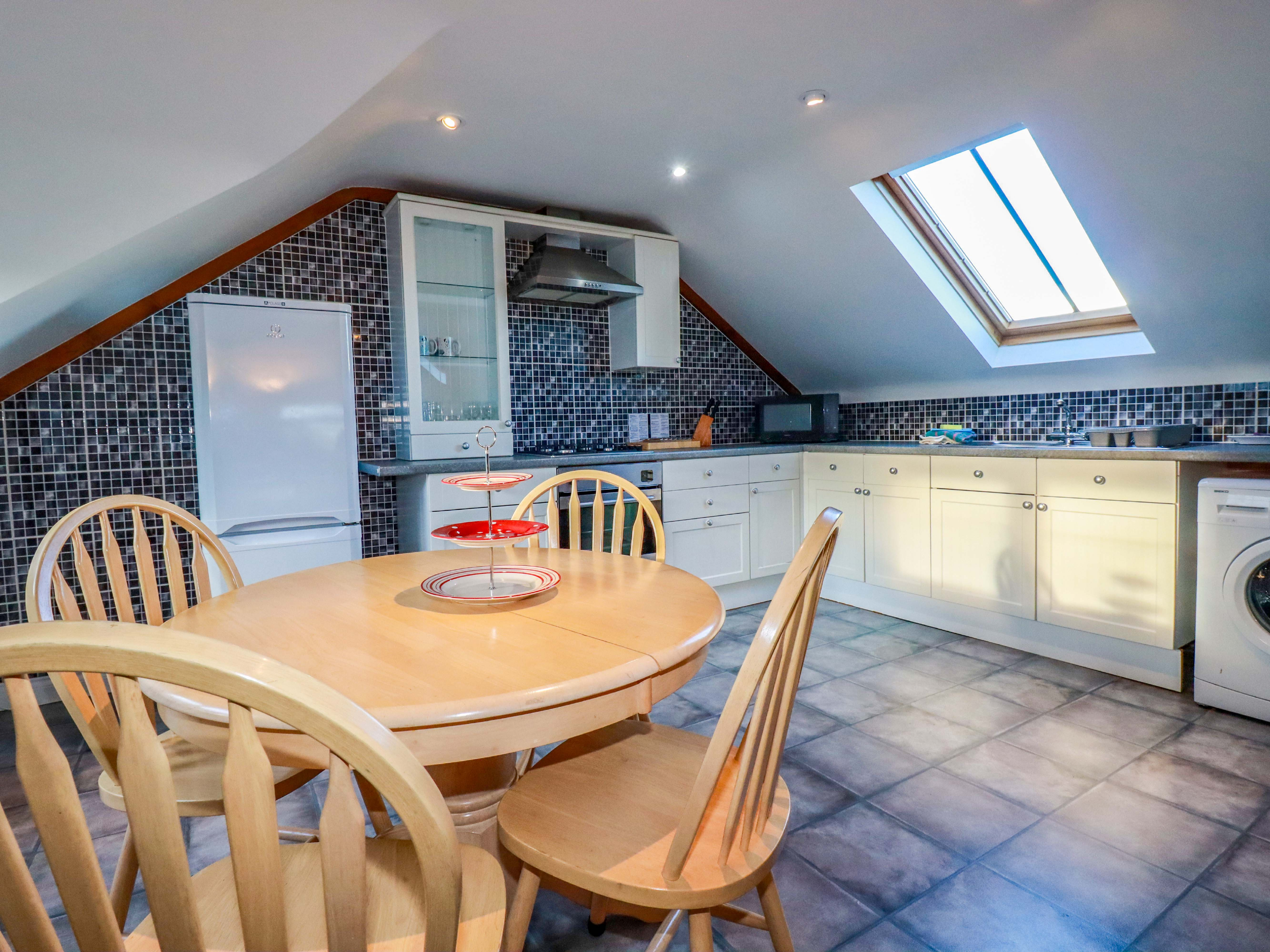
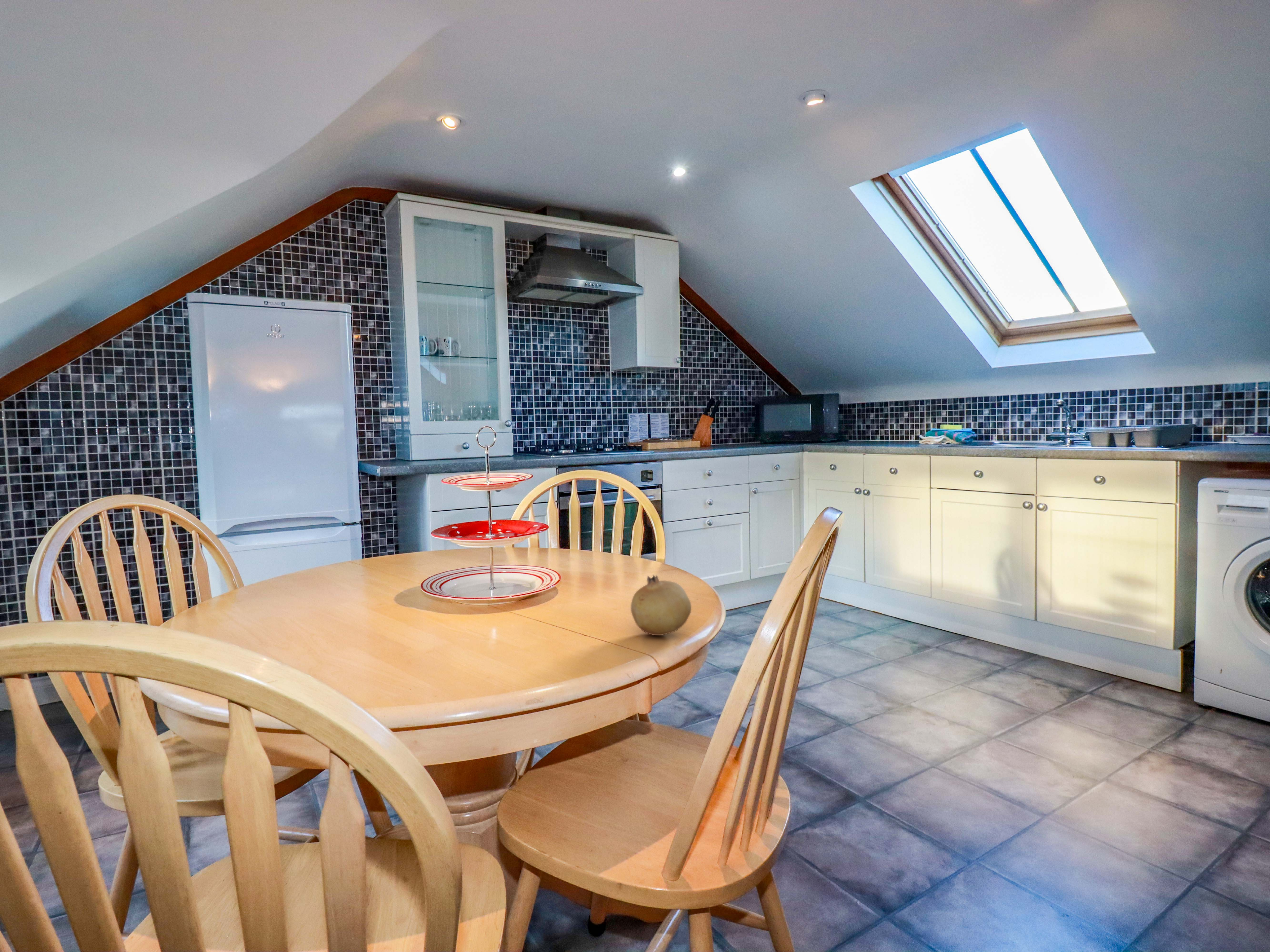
+ fruit [631,574,692,636]
